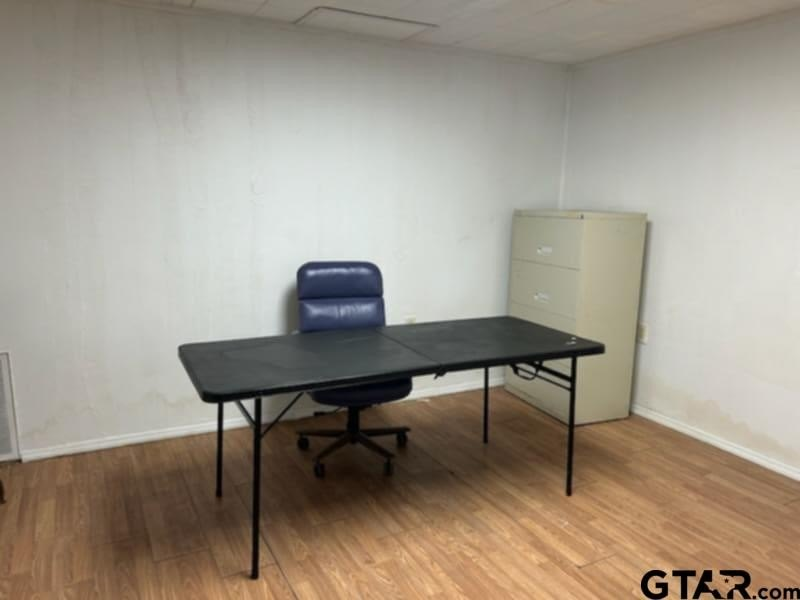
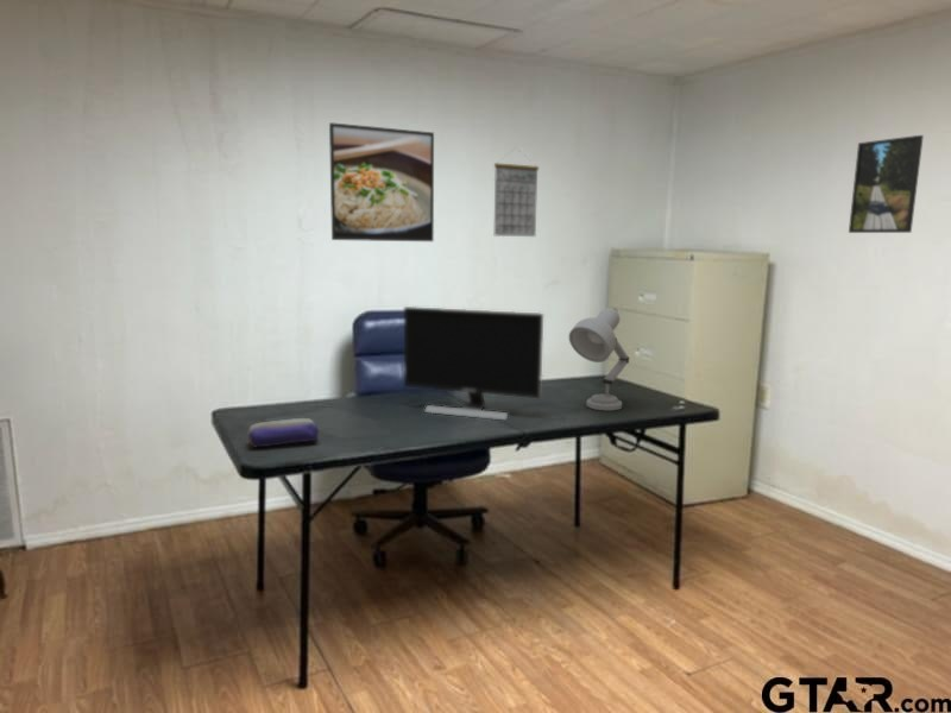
+ desk lamp [568,307,631,412]
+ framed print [328,121,435,242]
+ monitor [403,305,544,422]
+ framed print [848,134,925,234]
+ calendar [493,146,540,238]
+ pencil case [247,417,320,448]
